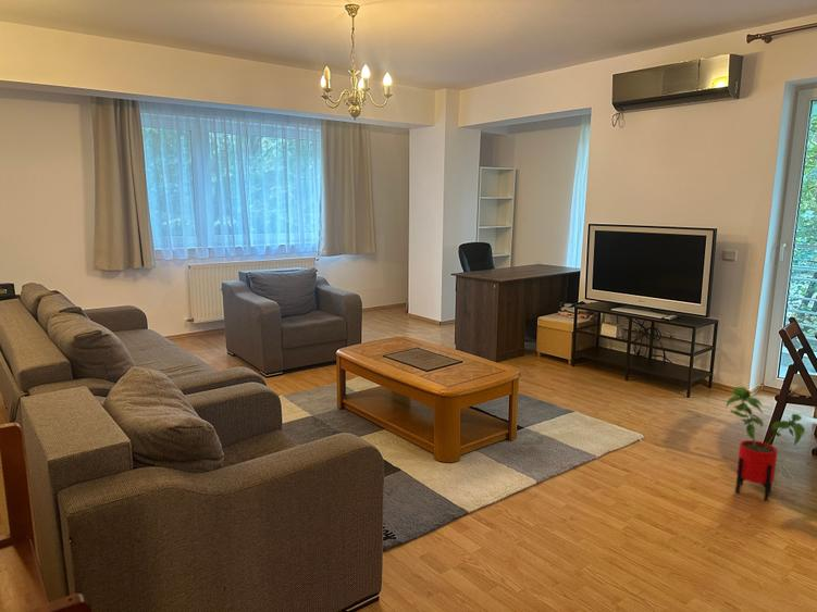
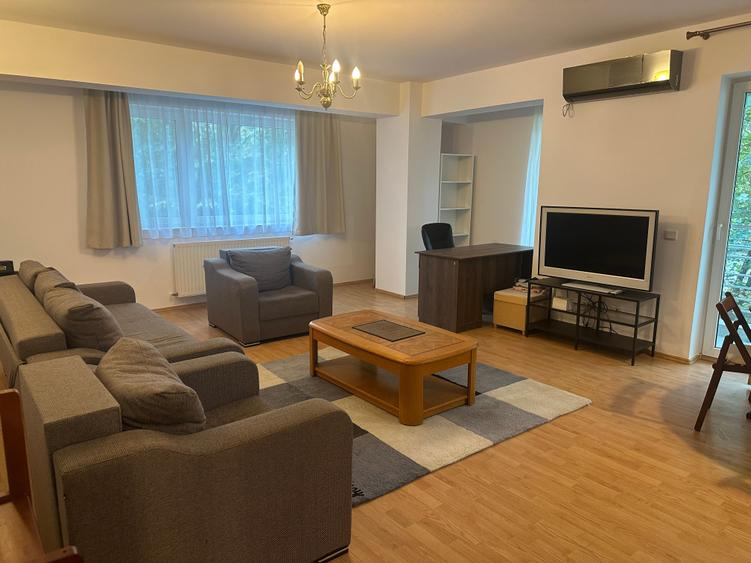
- house plant [725,386,806,502]
